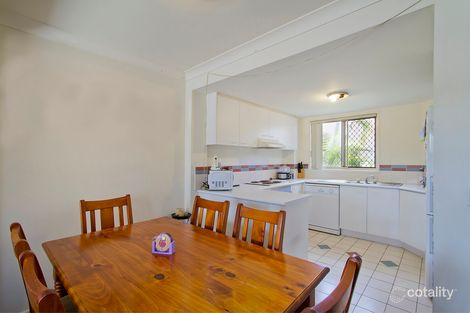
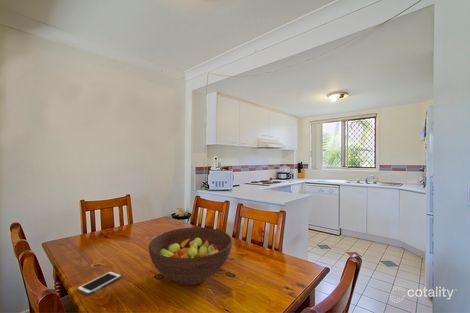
+ cell phone [76,270,123,296]
+ fruit bowl [148,226,233,286]
